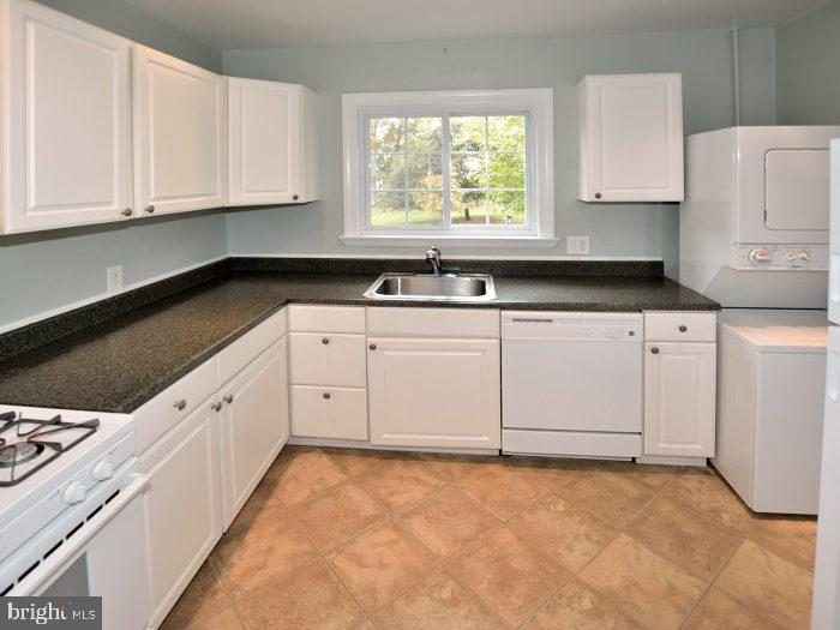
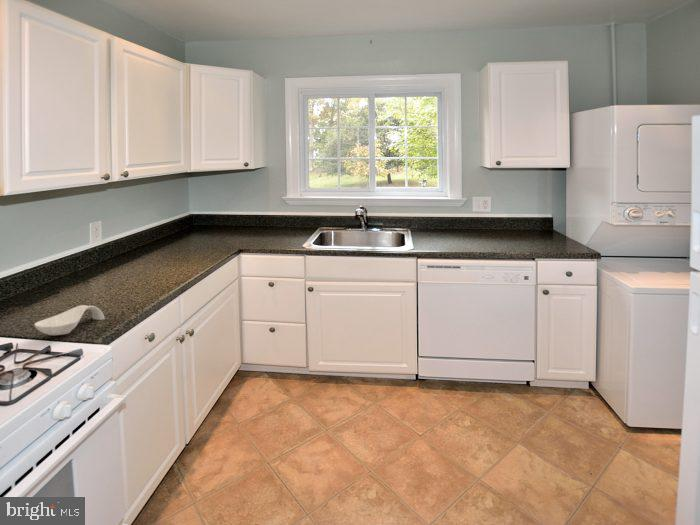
+ spoon rest [33,304,106,336]
